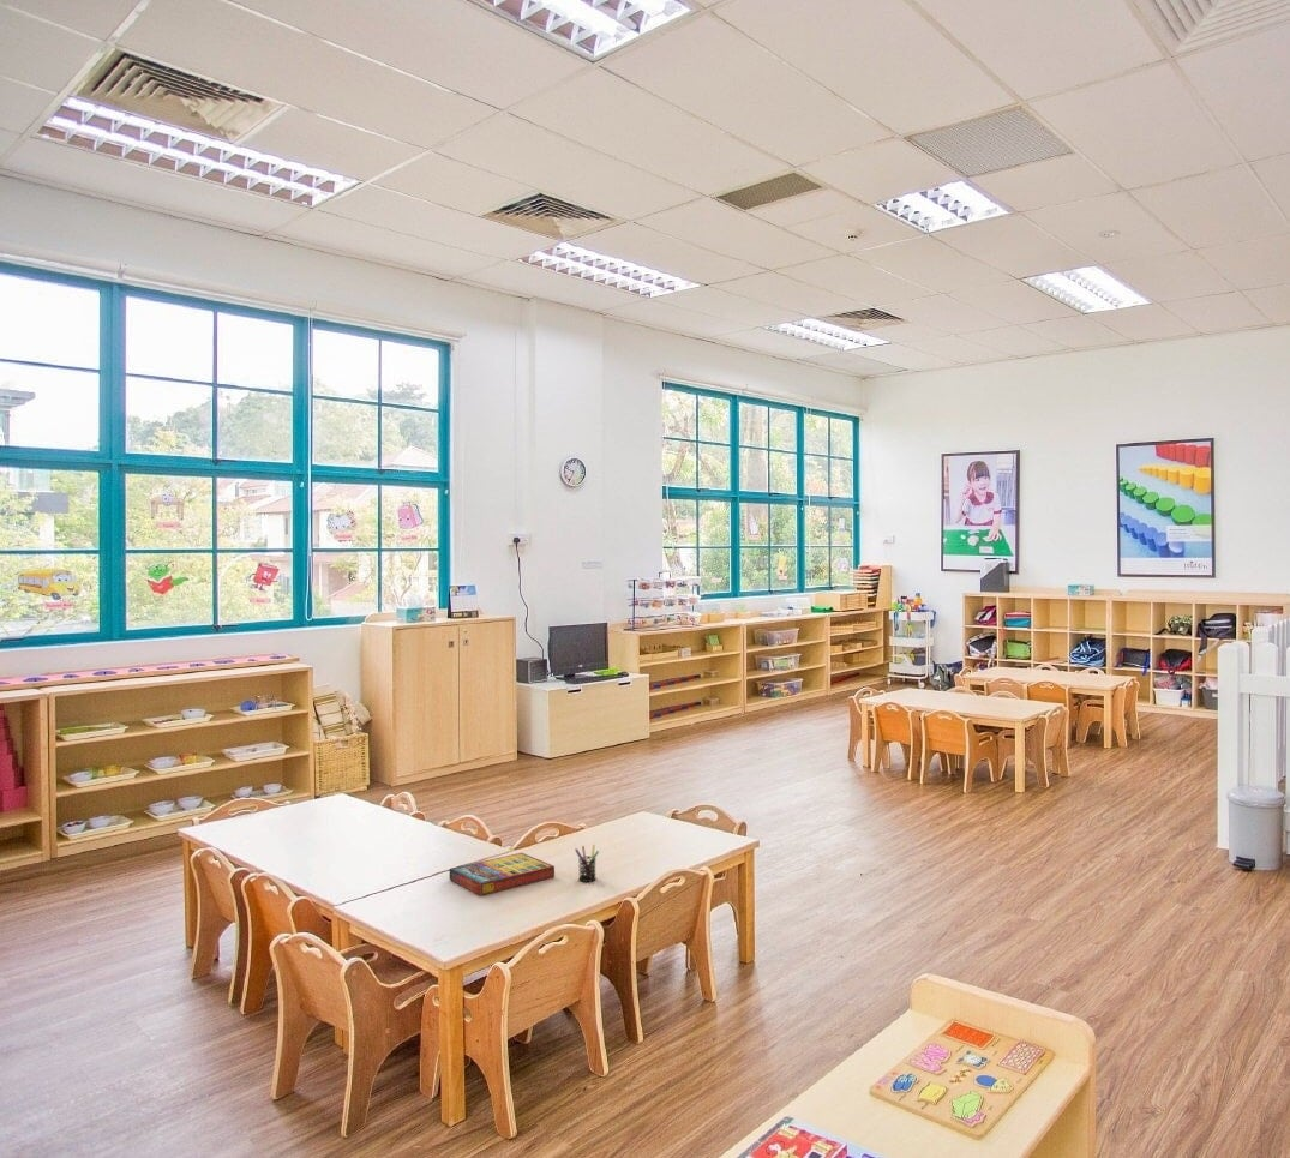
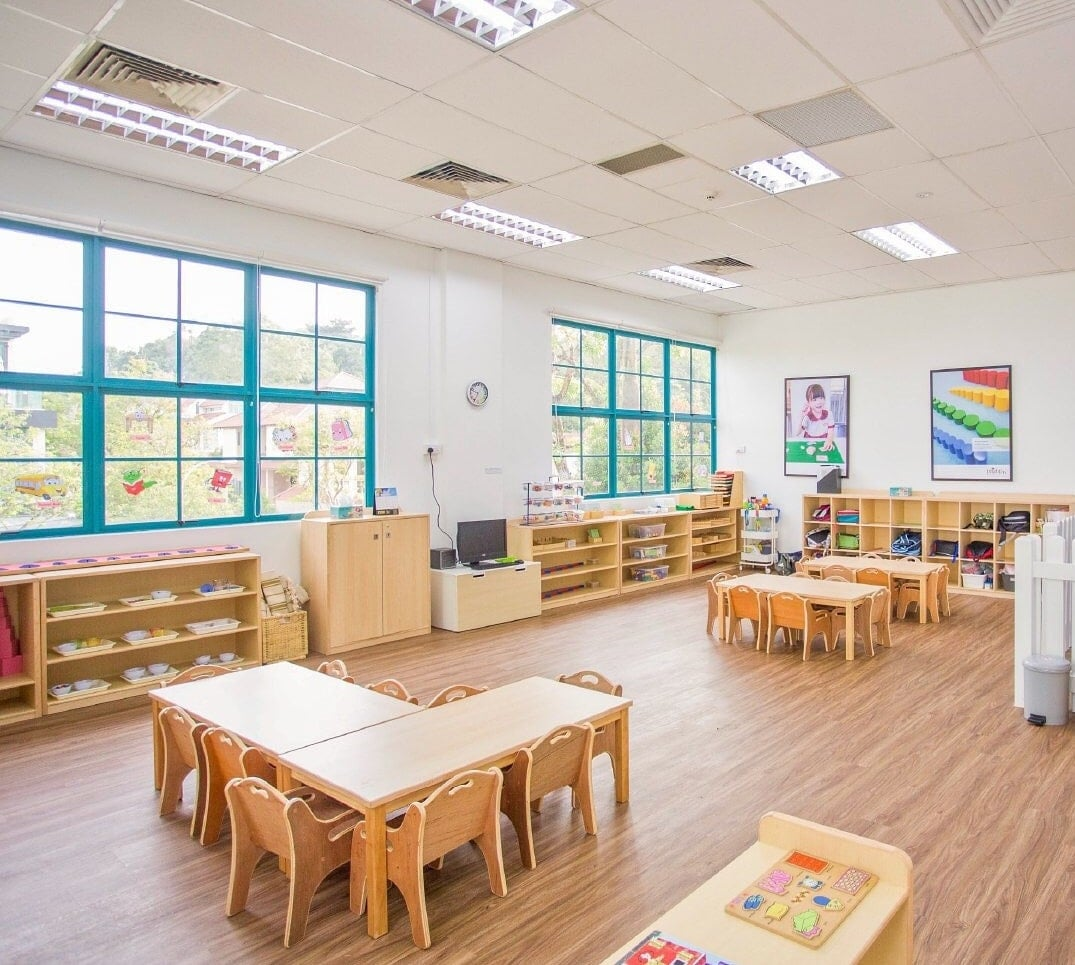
- pen holder [574,844,600,883]
- game compilation box [449,852,556,896]
